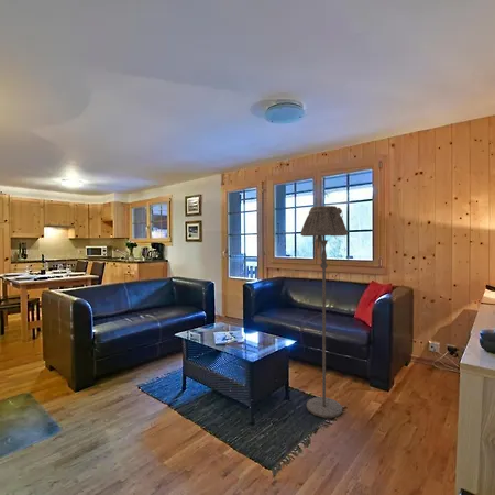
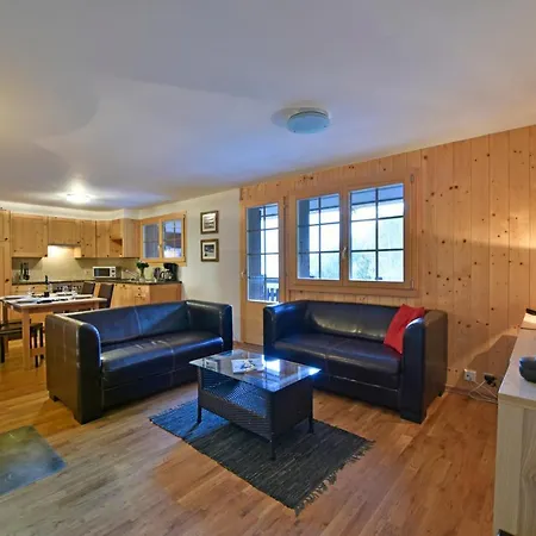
- floor lamp [300,205,349,419]
